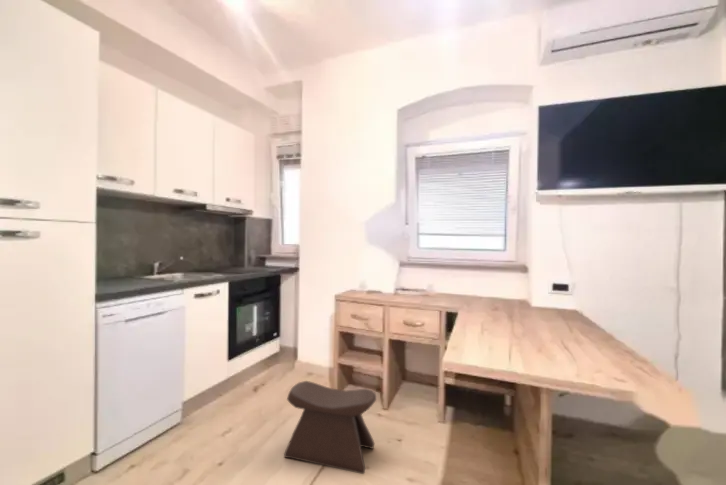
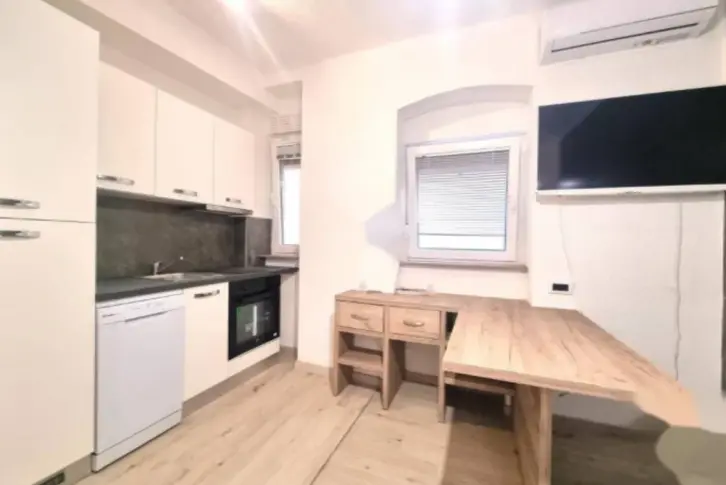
- stool [283,380,377,475]
